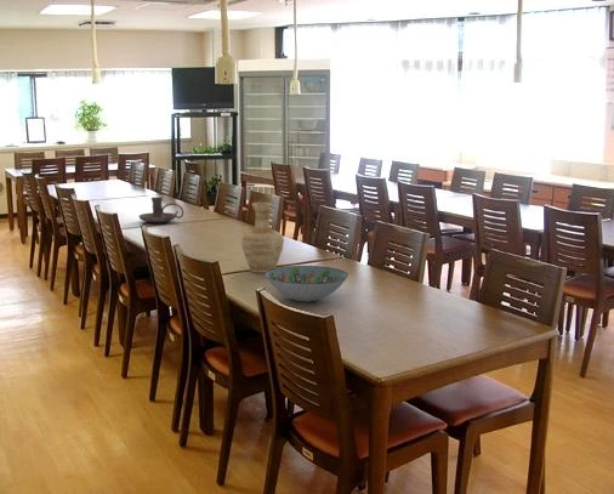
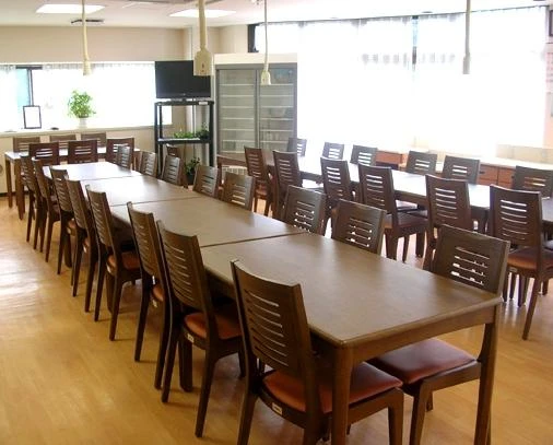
- candle holder [138,195,184,223]
- decorative bowl [263,265,349,303]
- vase [240,201,285,274]
